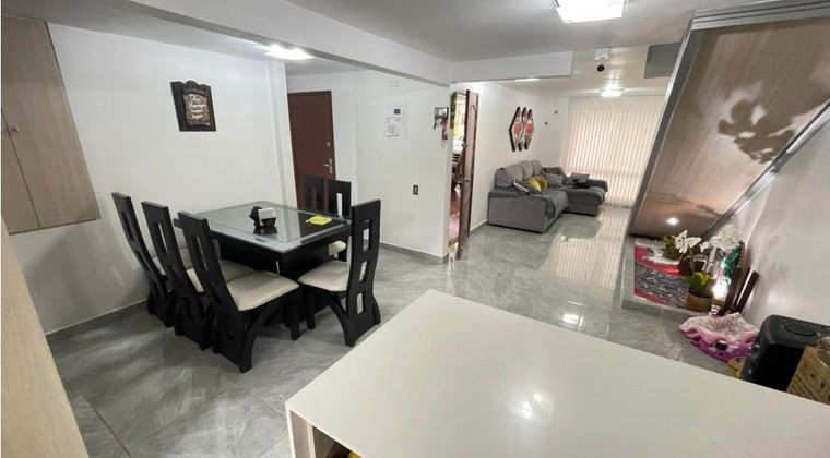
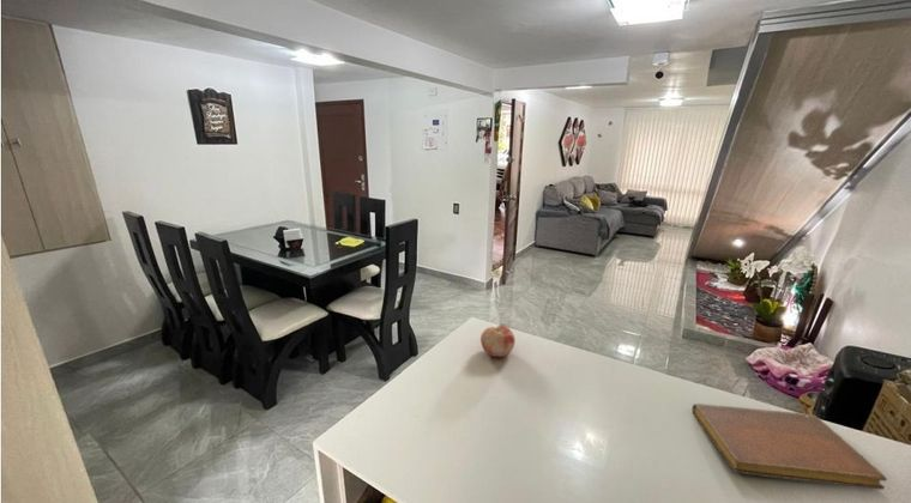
+ fruit [479,323,517,358]
+ notebook [692,402,888,491]
